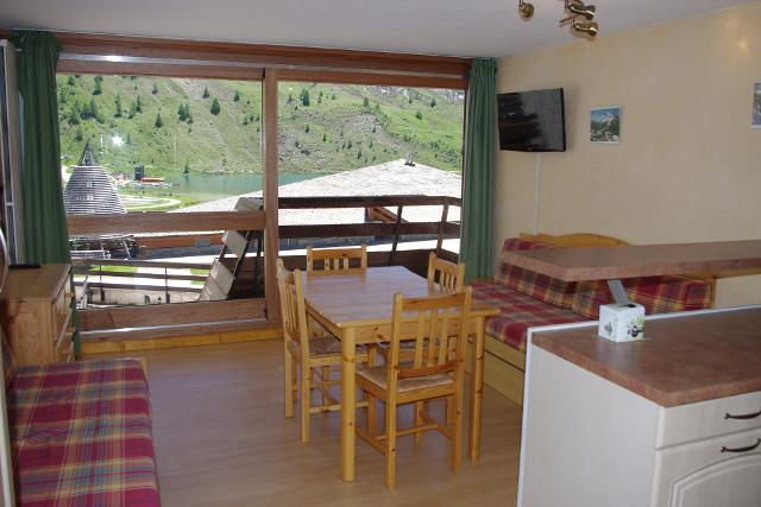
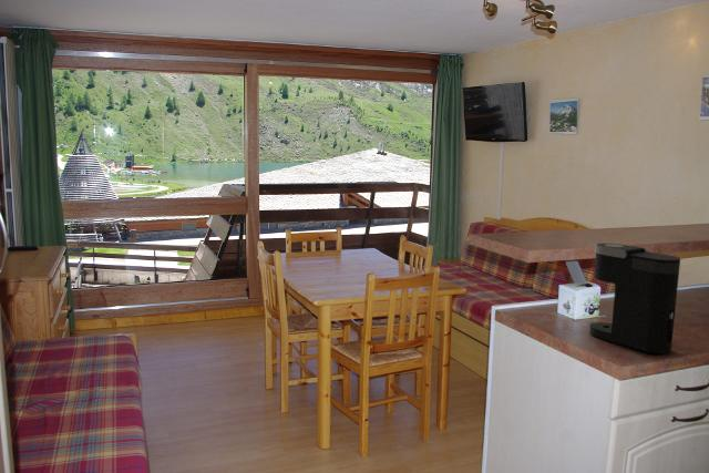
+ coffee maker [588,243,681,354]
